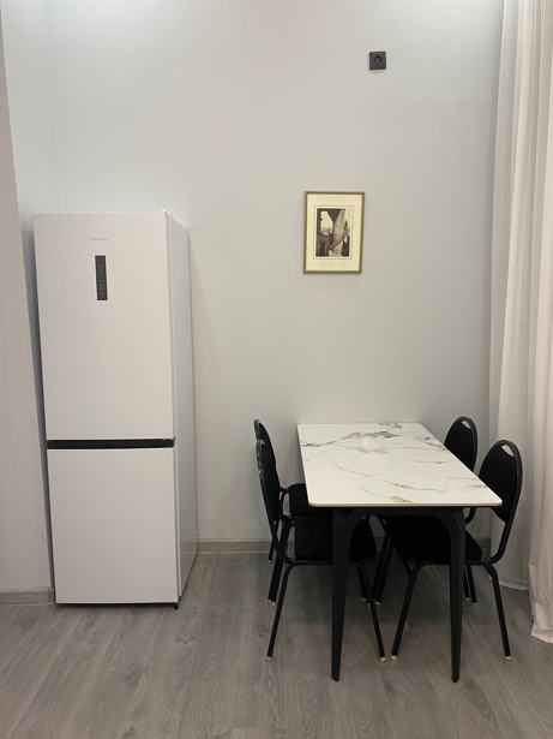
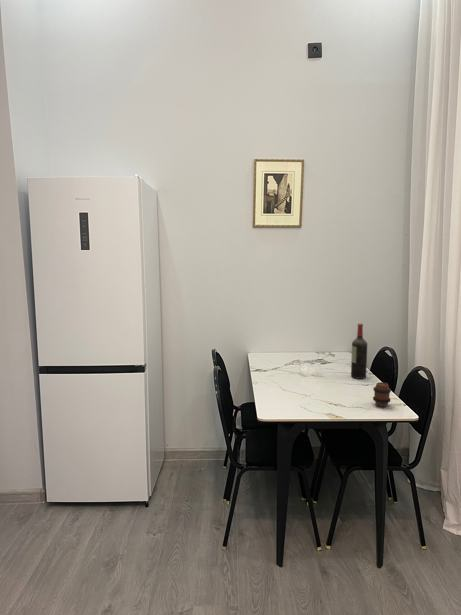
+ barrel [372,381,392,408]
+ wine bottle [350,323,368,380]
